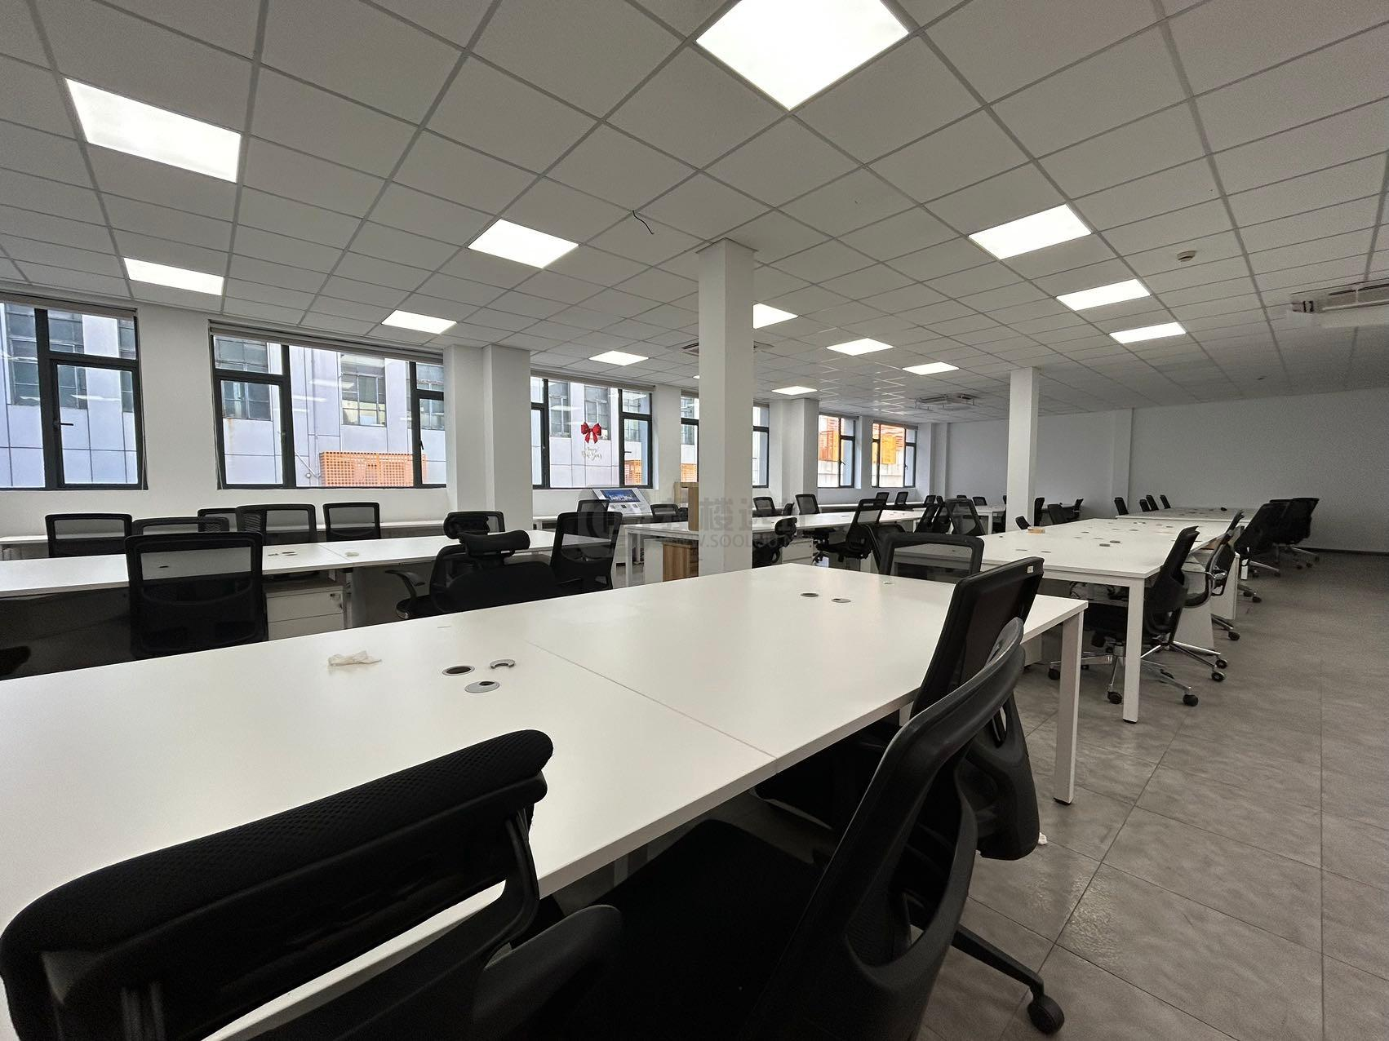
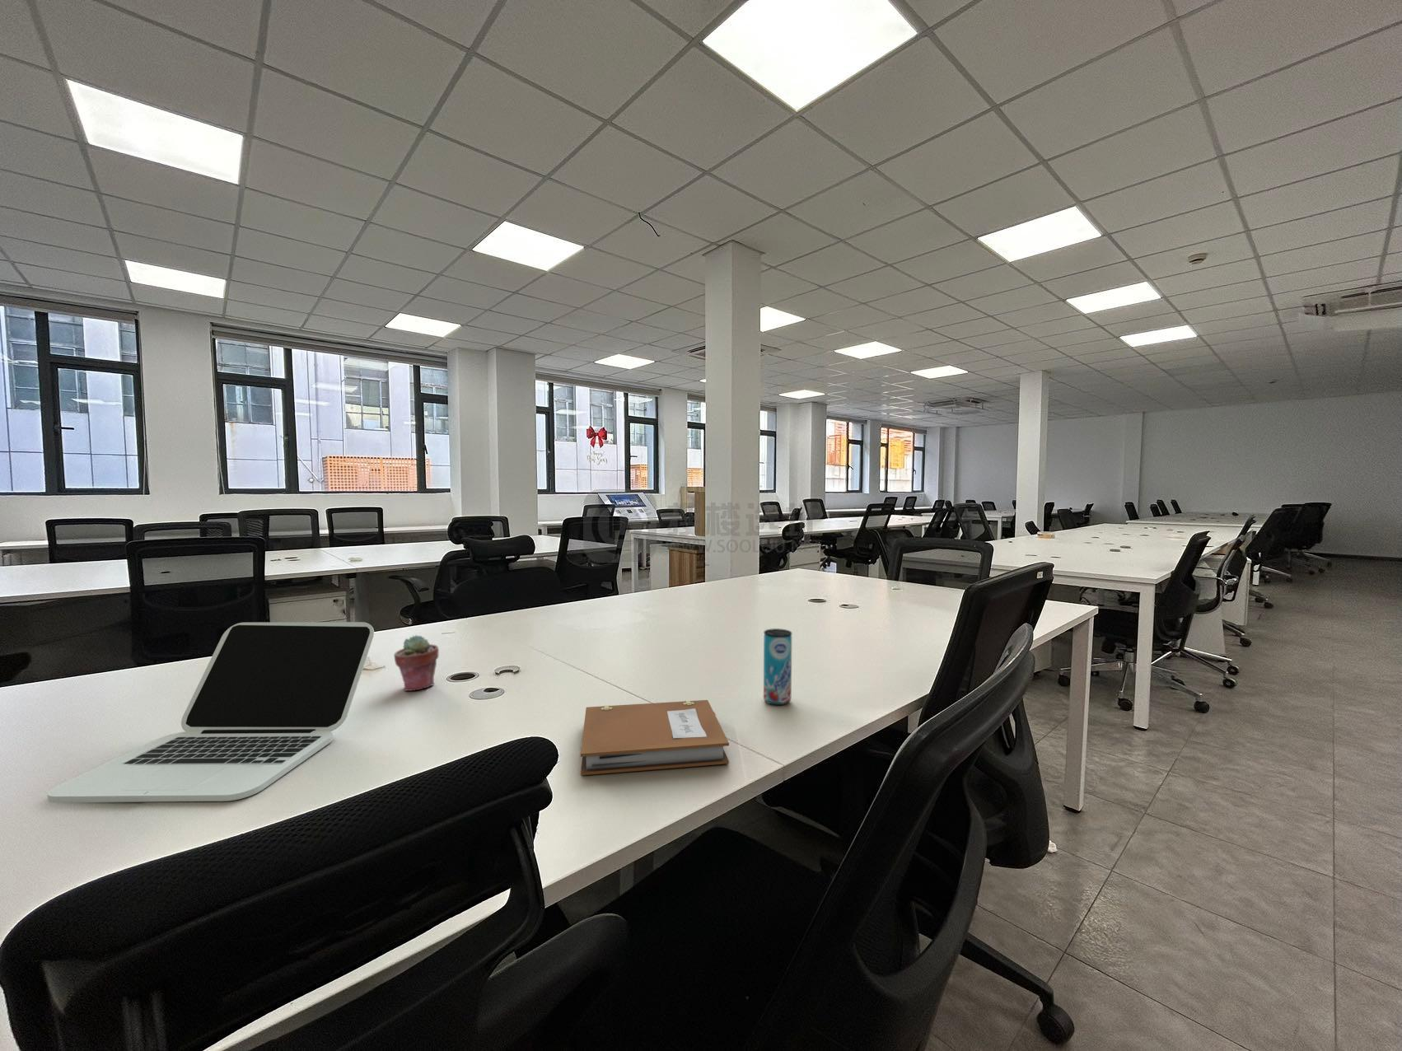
+ notebook [580,699,730,776]
+ beverage can [763,628,793,705]
+ potted succulent [393,634,439,692]
+ laptop [47,622,375,803]
